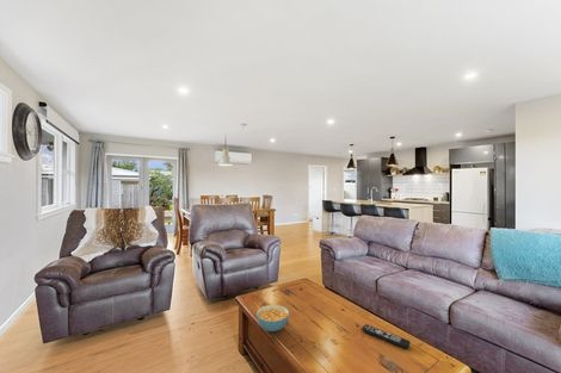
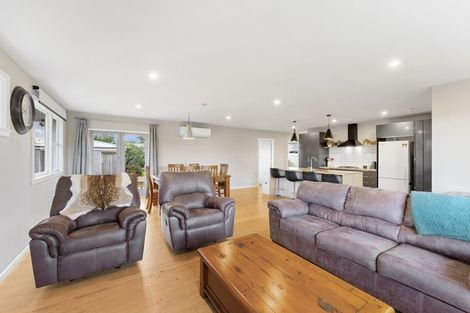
- cereal bowl [255,304,290,332]
- remote control [360,323,412,350]
